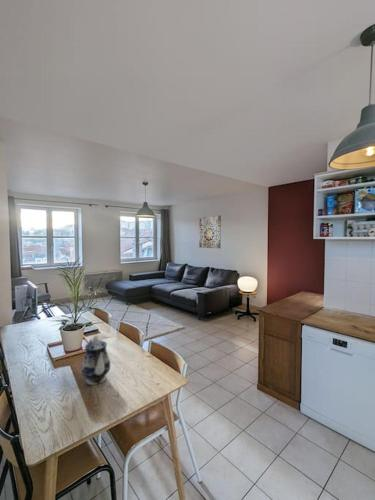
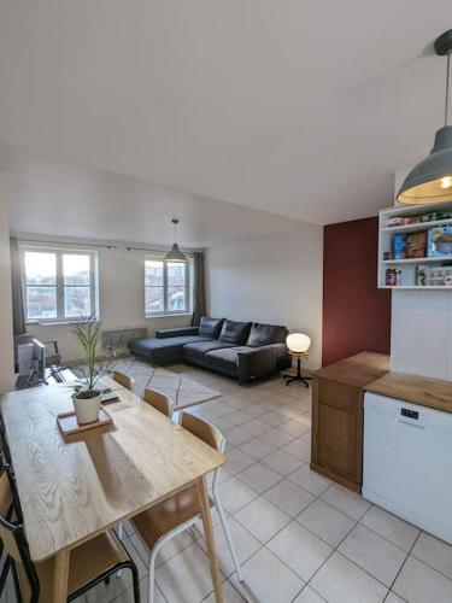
- wall art [198,215,222,249]
- teapot [81,334,111,386]
